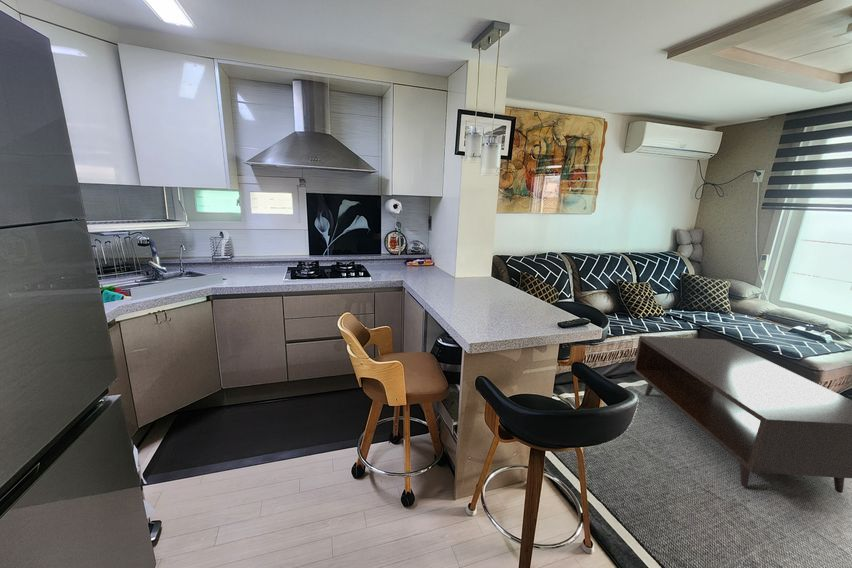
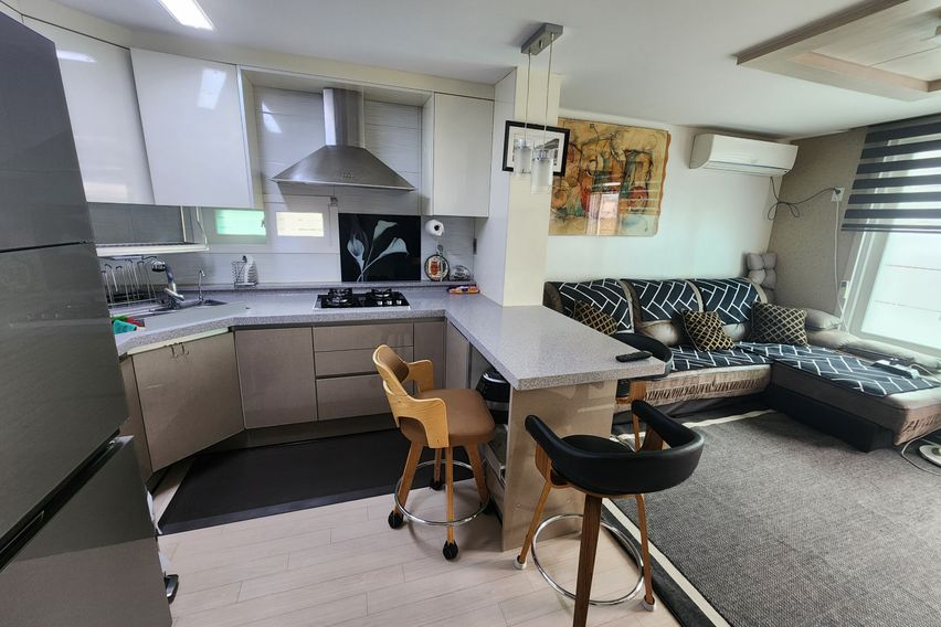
- coffee table [632,335,852,494]
